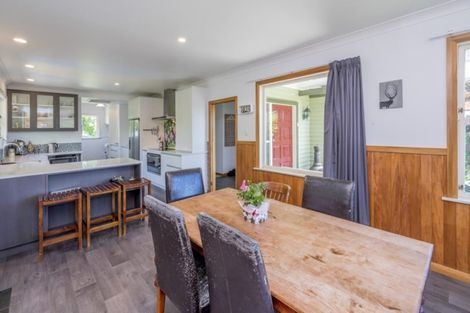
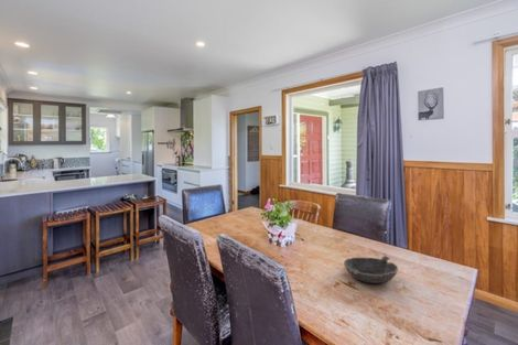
+ bowl [343,255,399,284]
